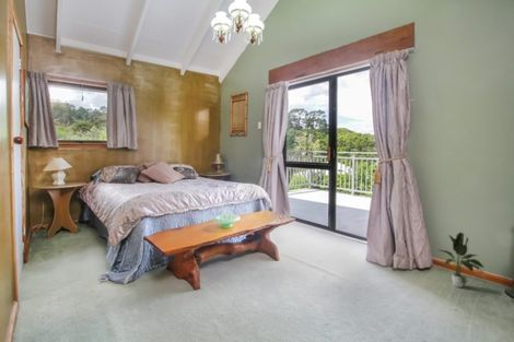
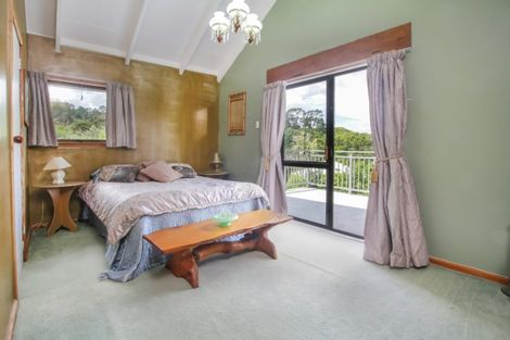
- potted plant [437,232,484,288]
